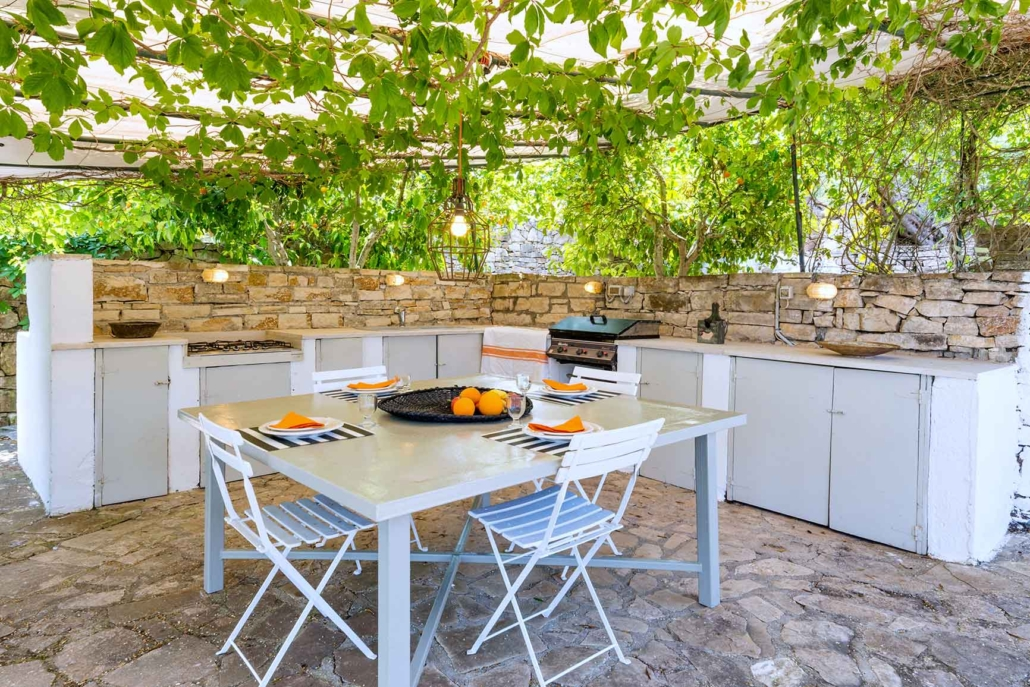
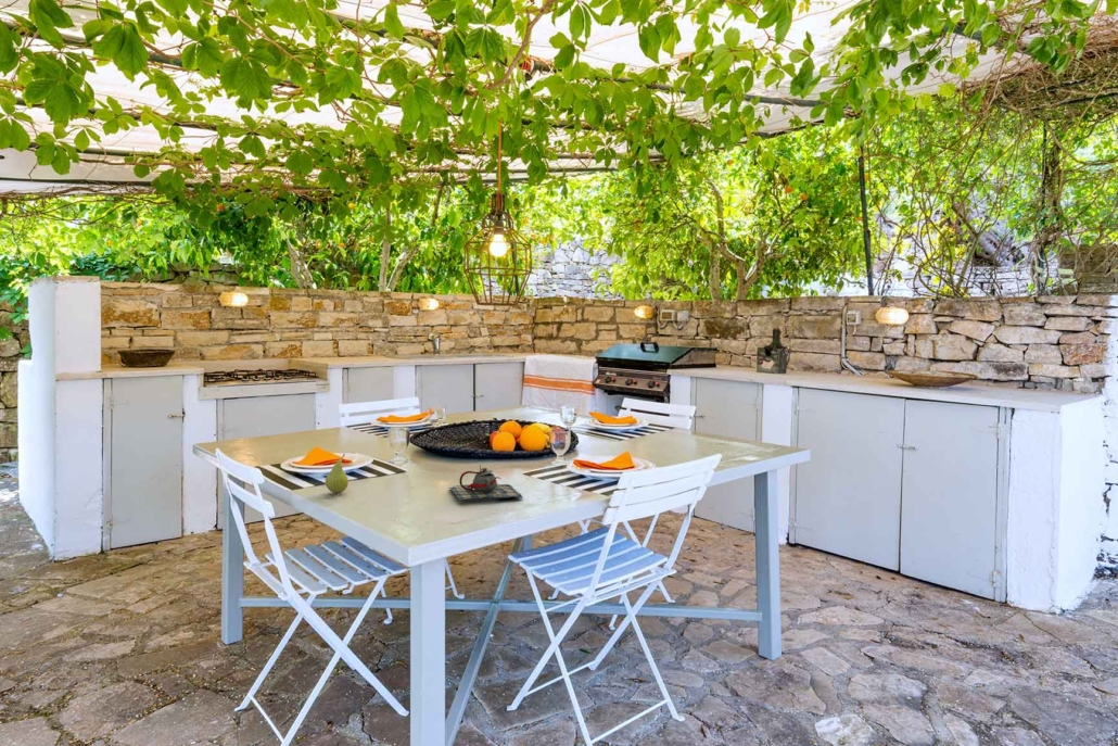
+ fruit [325,453,350,494]
+ teapot [448,464,524,502]
